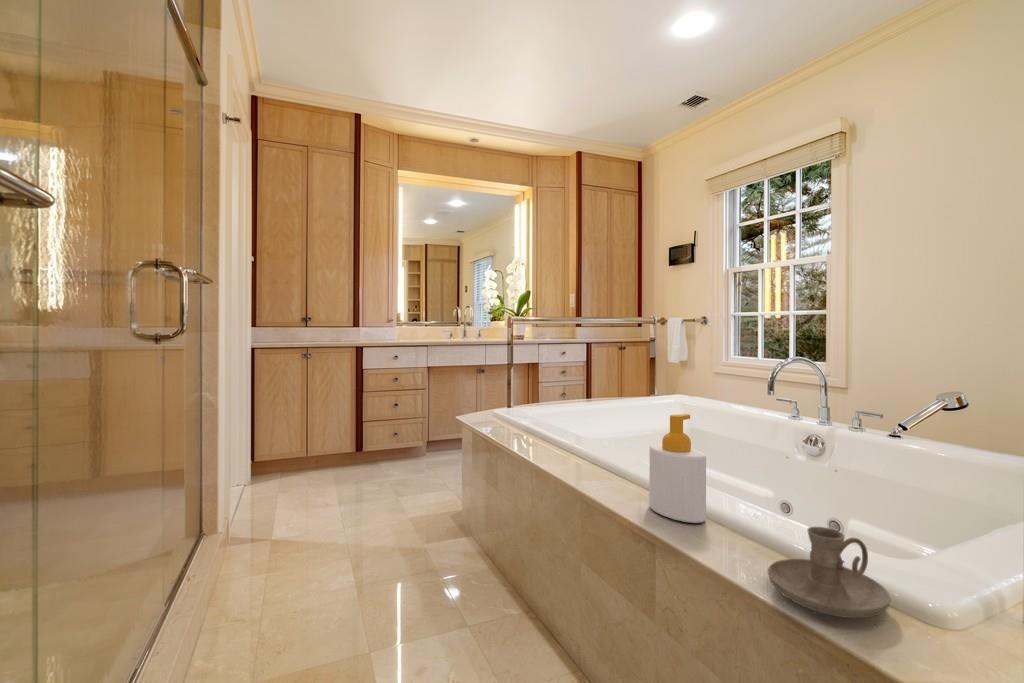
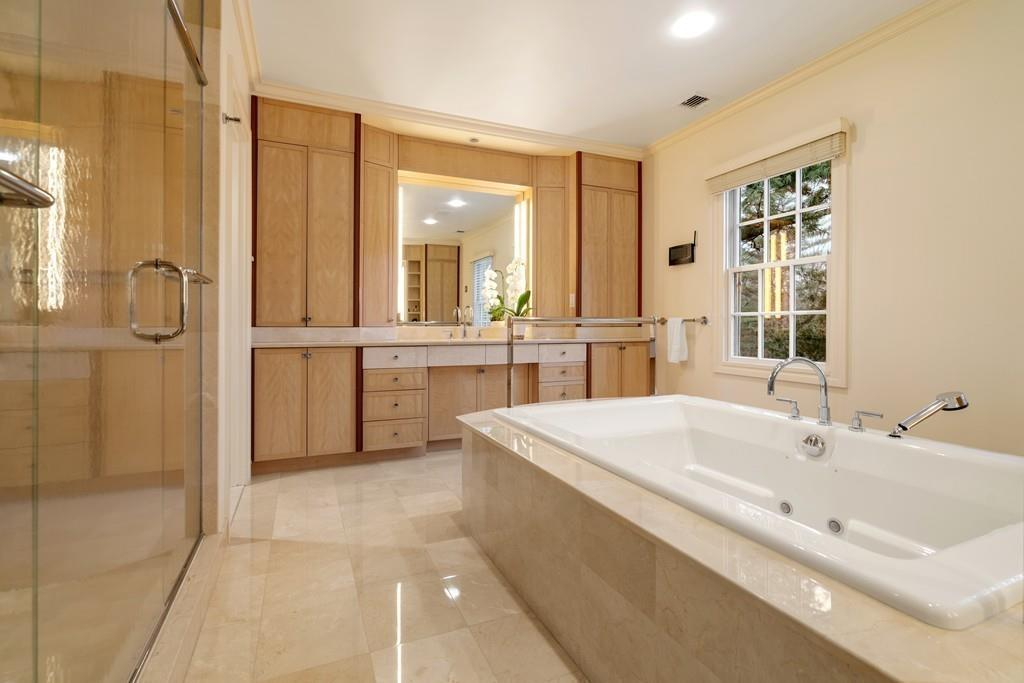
- soap bottle [648,413,707,524]
- candle holder [767,526,892,619]
